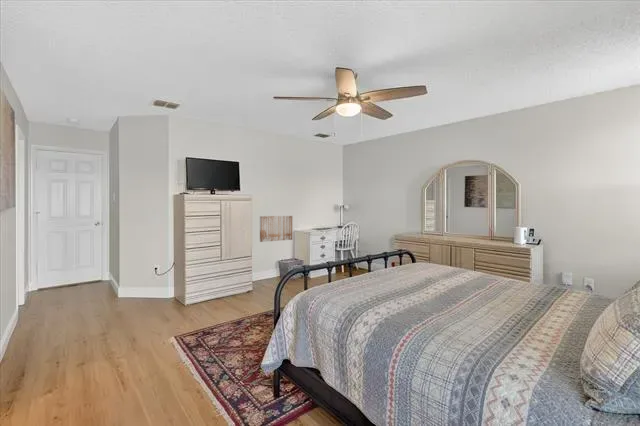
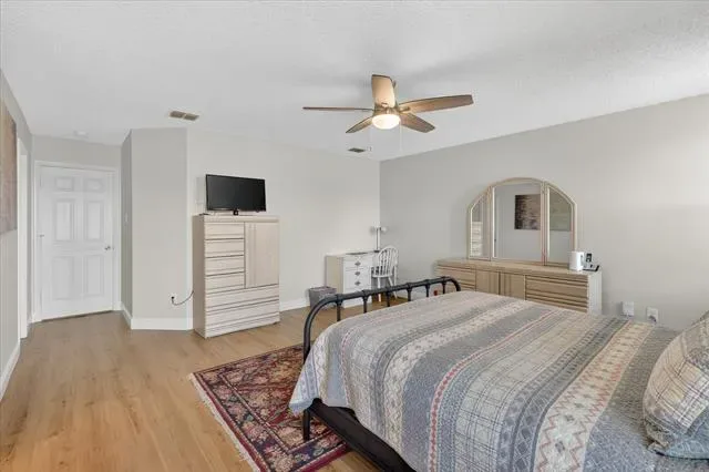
- wall art [259,215,294,243]
